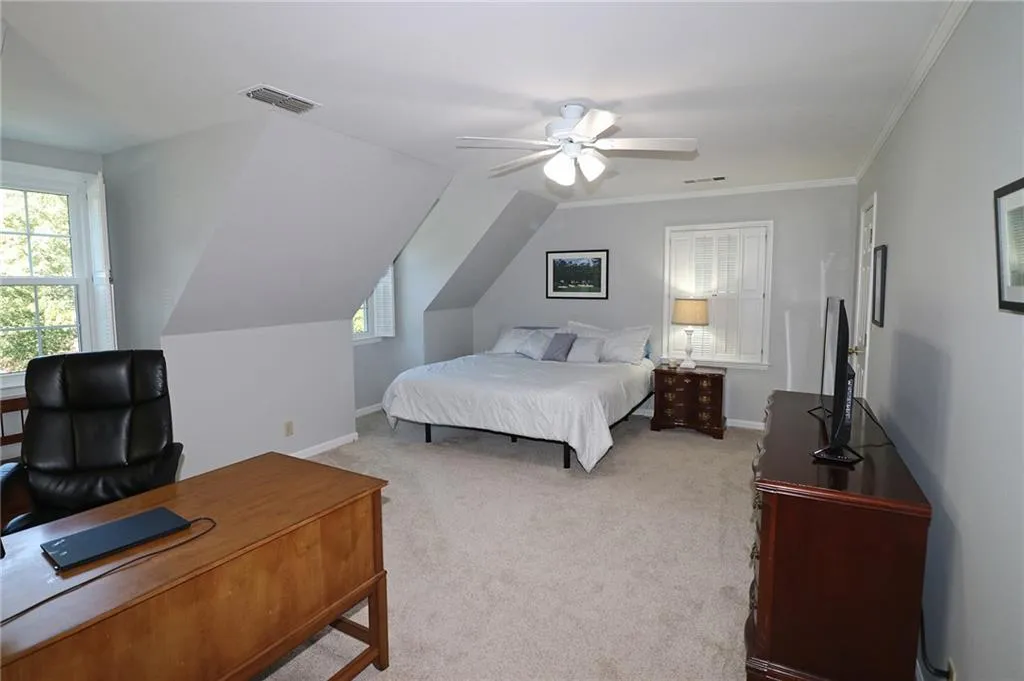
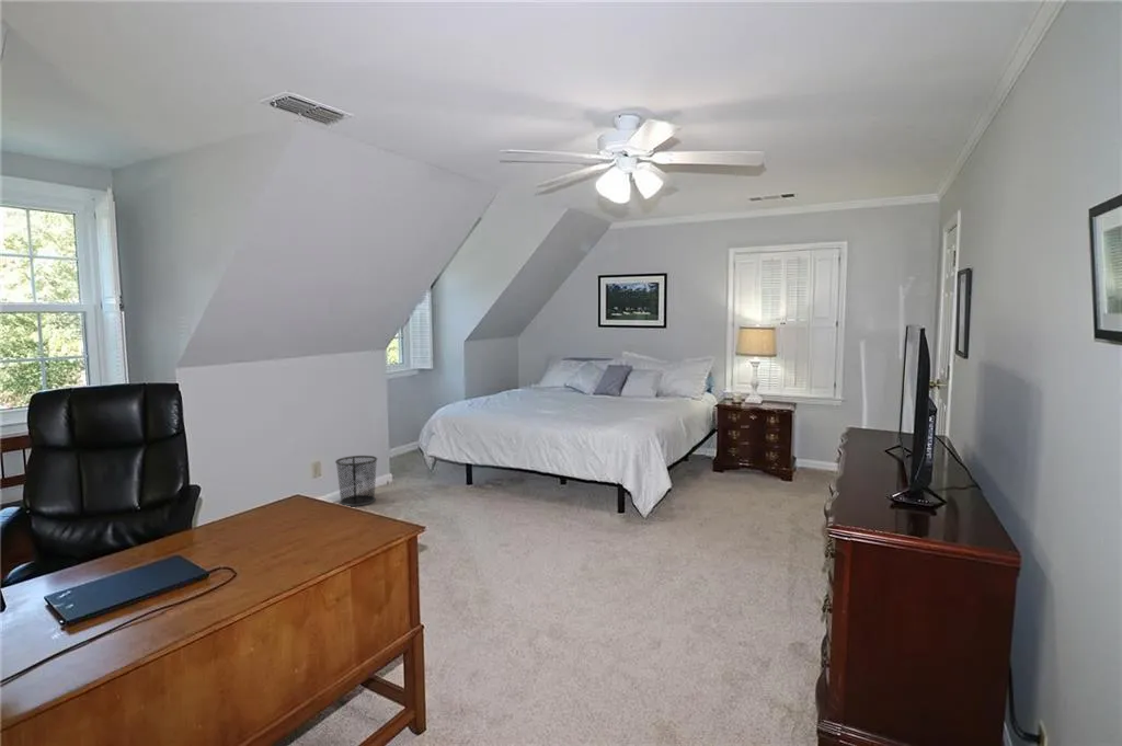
+ waste bin [334,455,378,507]
